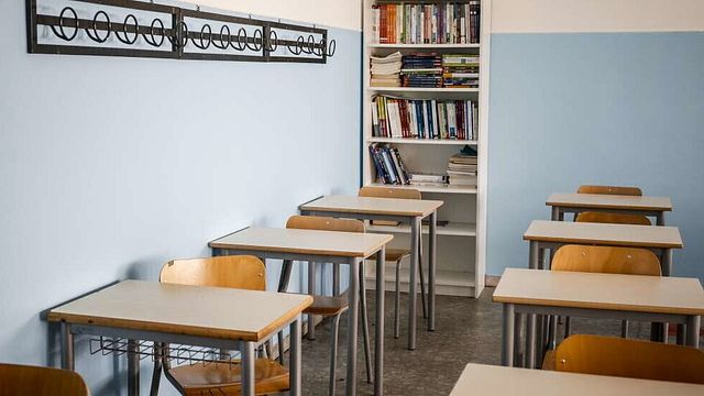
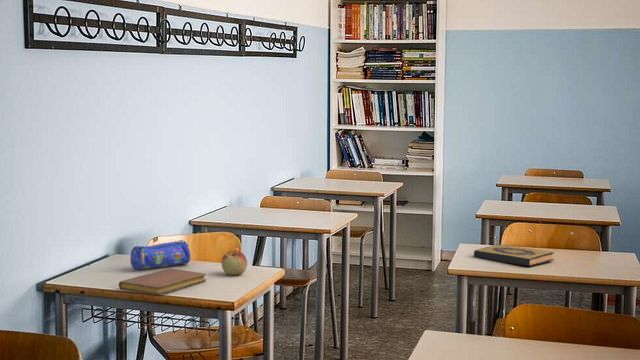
+ hardback book [473,243,555,267]
+ apple [220,250,248,276]
+ notebook [118,268,207,296]
+ pencil case [129,239,191,271]
